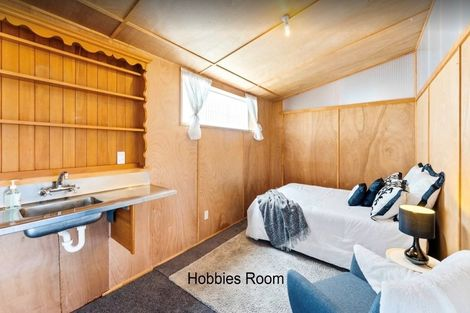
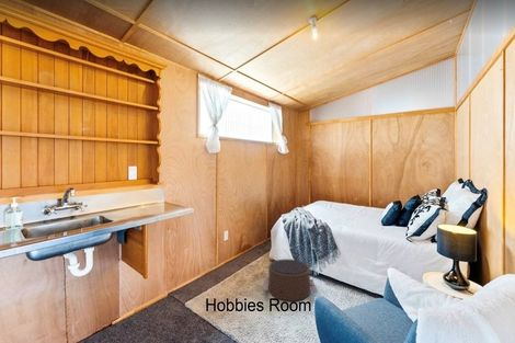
+ pouf [263,259,319,301]
